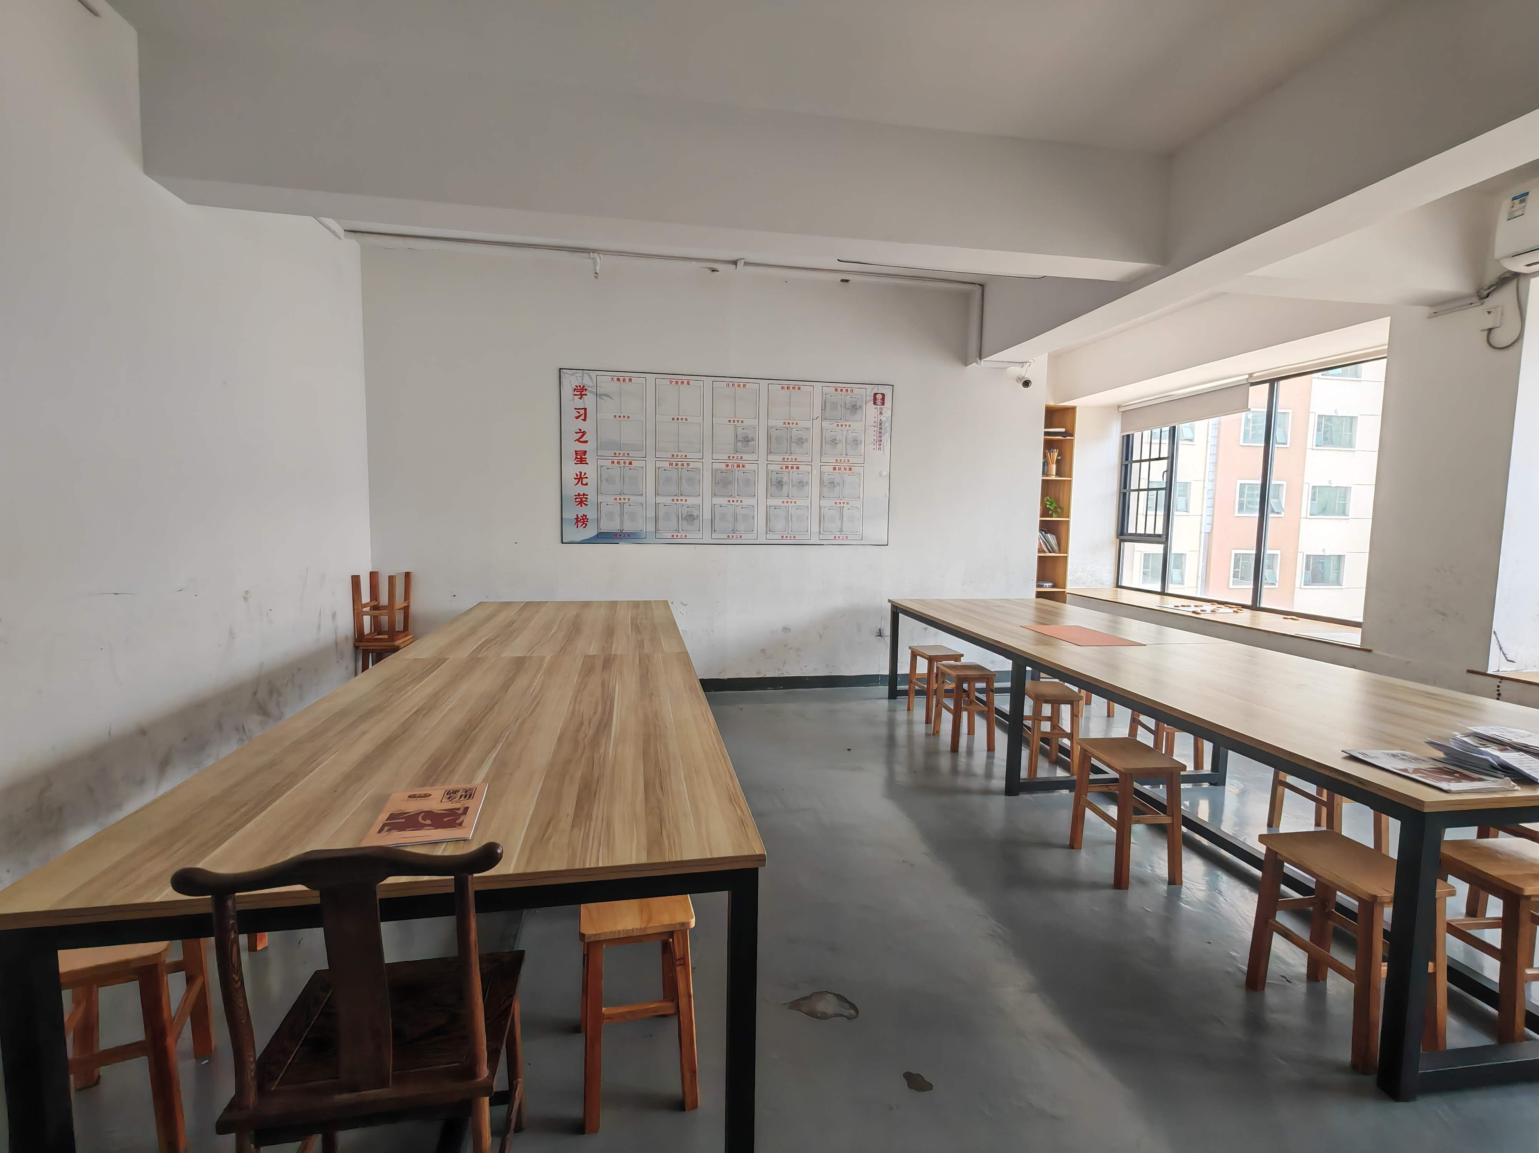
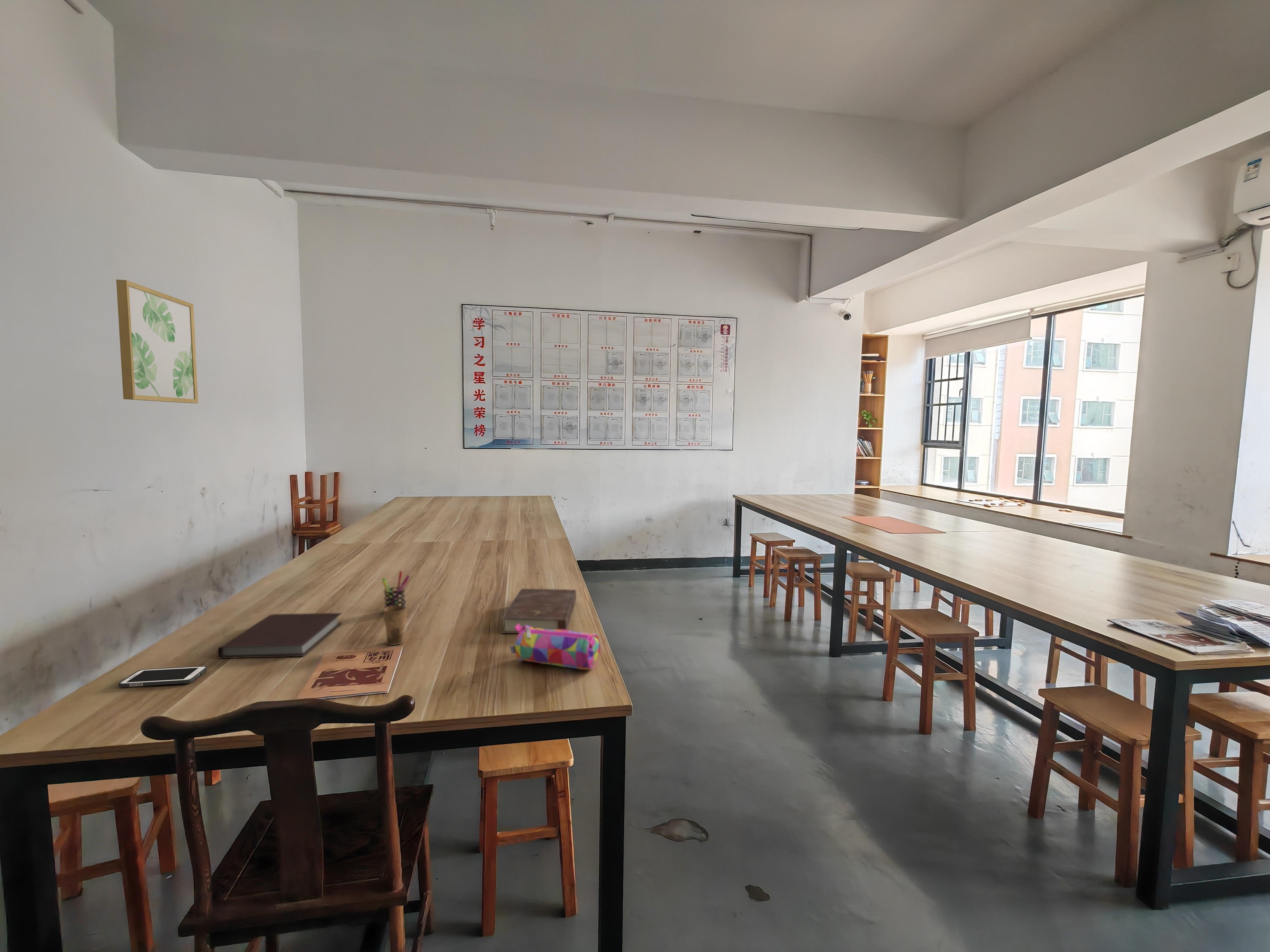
+ cell phone [118,666,208,687]
+ wall art [116,279,198,404]
+ notebook [217,612,343,658]
+ cup [383,600,407,645]
+ book [501,588,577,634]
+ pen holder [382,571,410,608]
+ pencil case [510,624,601,670]
